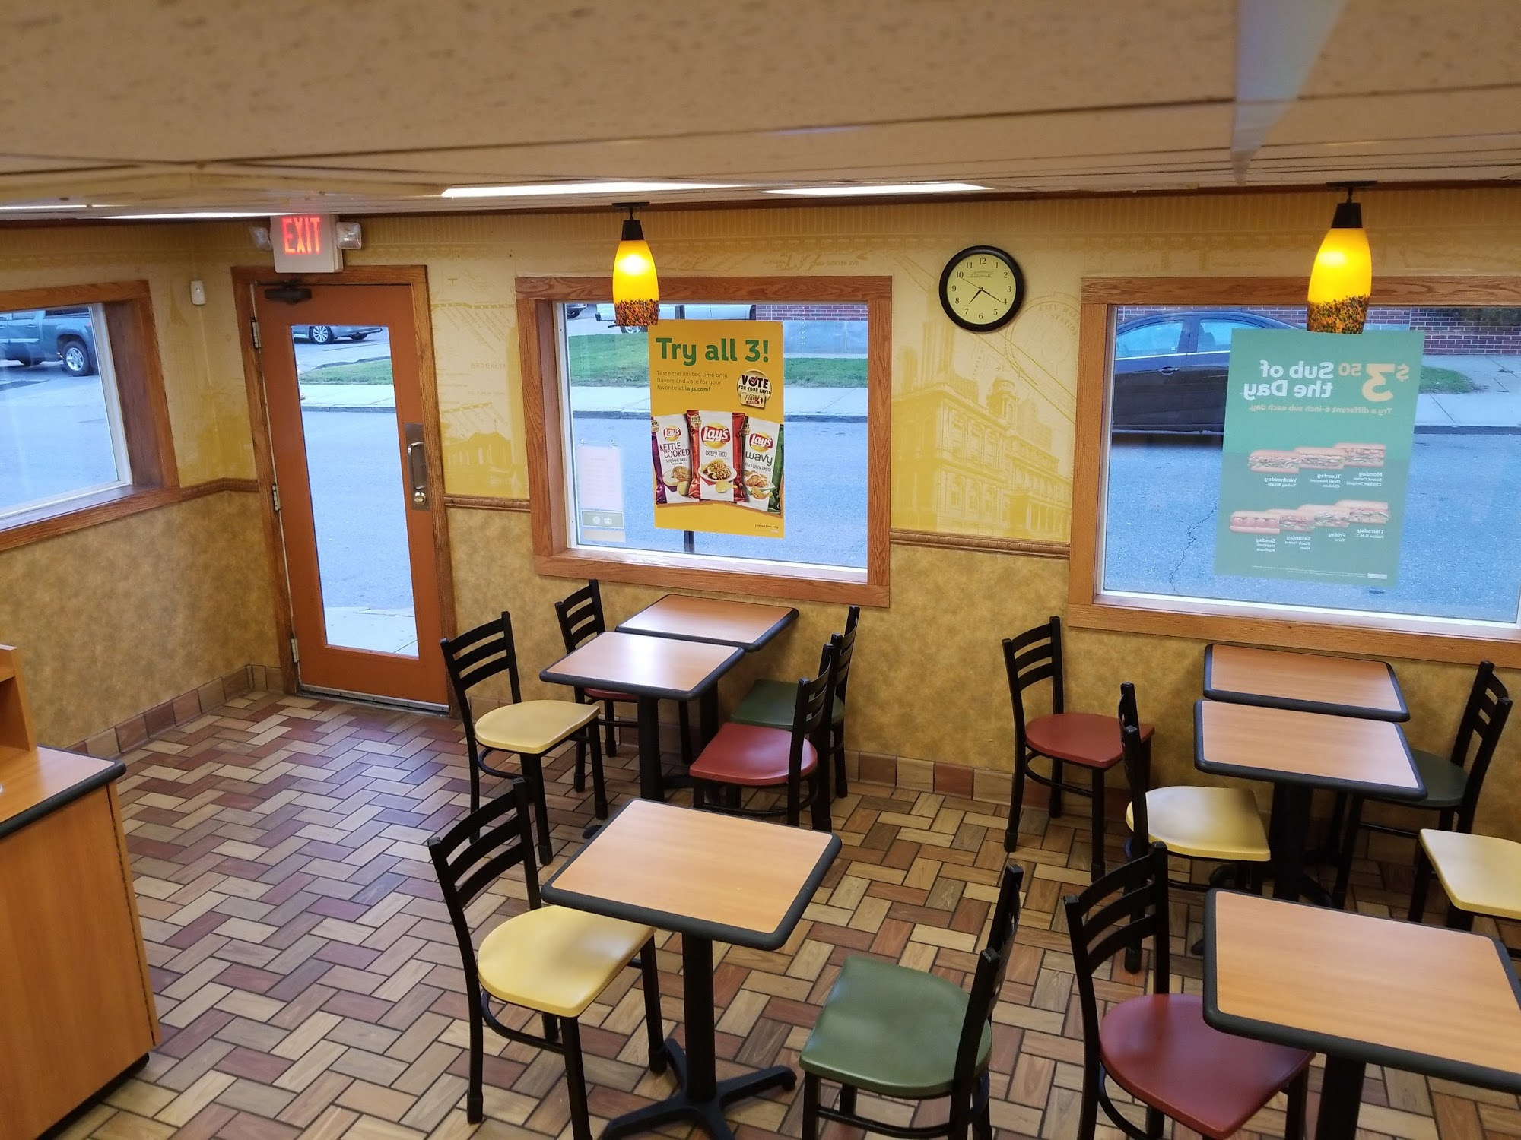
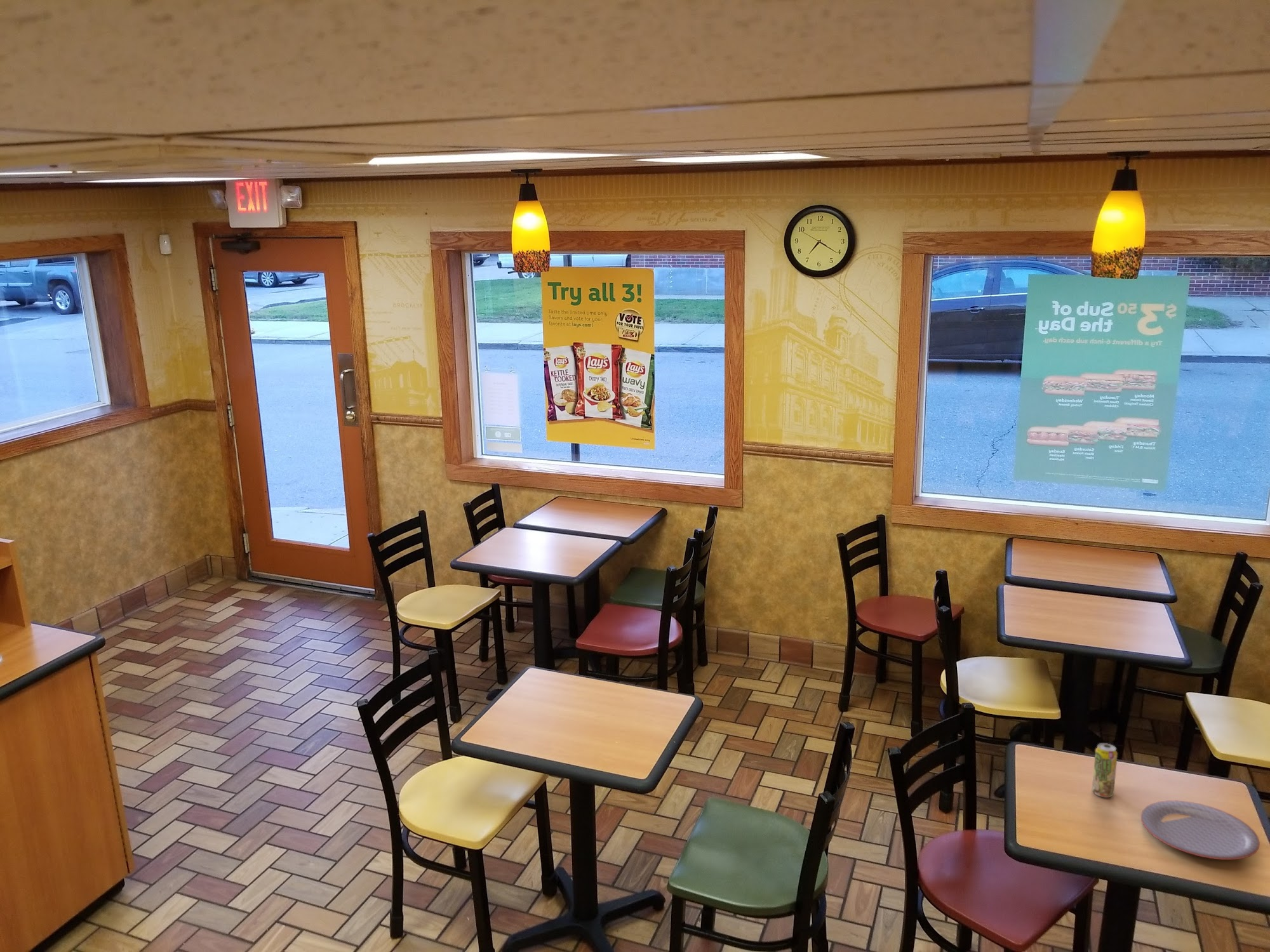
+ plate [1140,800,1260,861]
+ beverage can [1092,743,1118,798]
